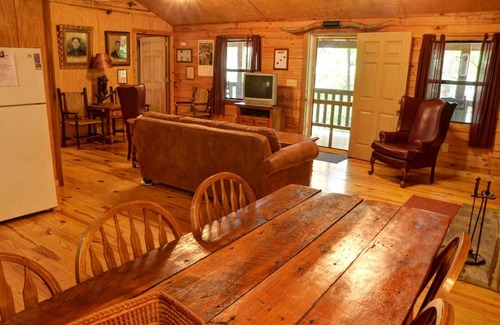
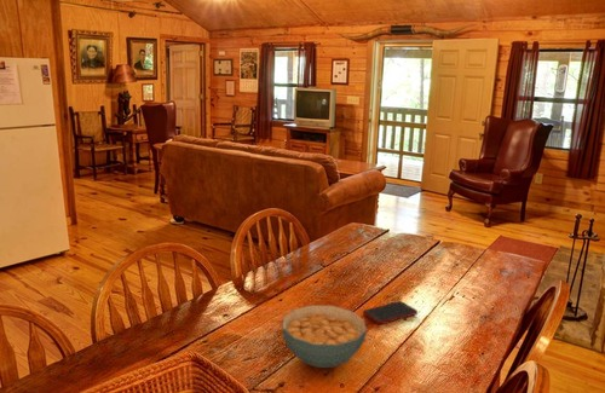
+ cell phone [362,300,419,325]
+ cereal bowl [281,304,368,369]
